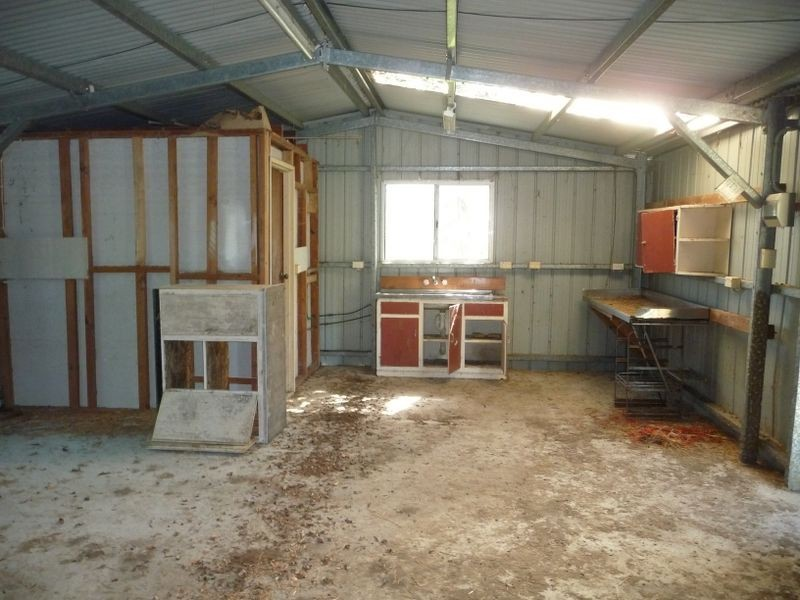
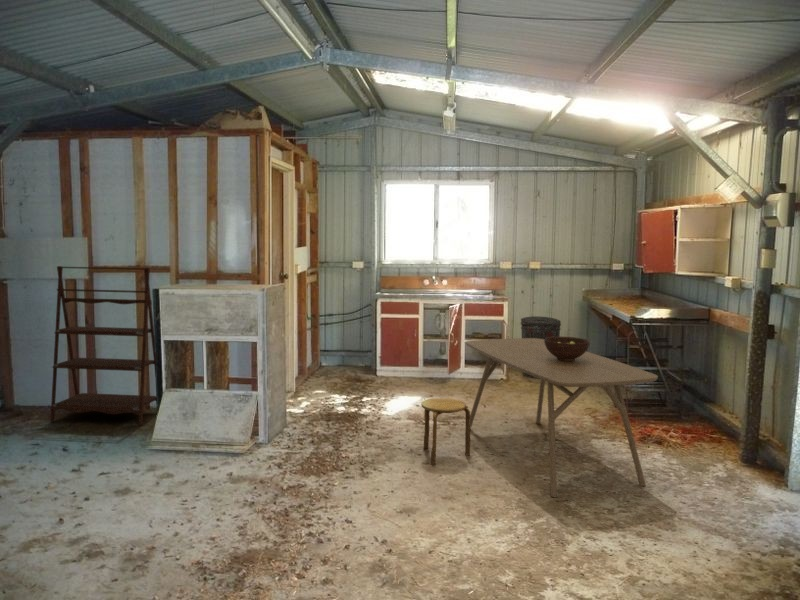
+ shelving unit [49,265,158,427]
+ fruit bowl [544,336,591,361]
+ dining table [464,337,659,498]
+ stool [421,397,471,466]
+ trash can [520,315,562,380]
